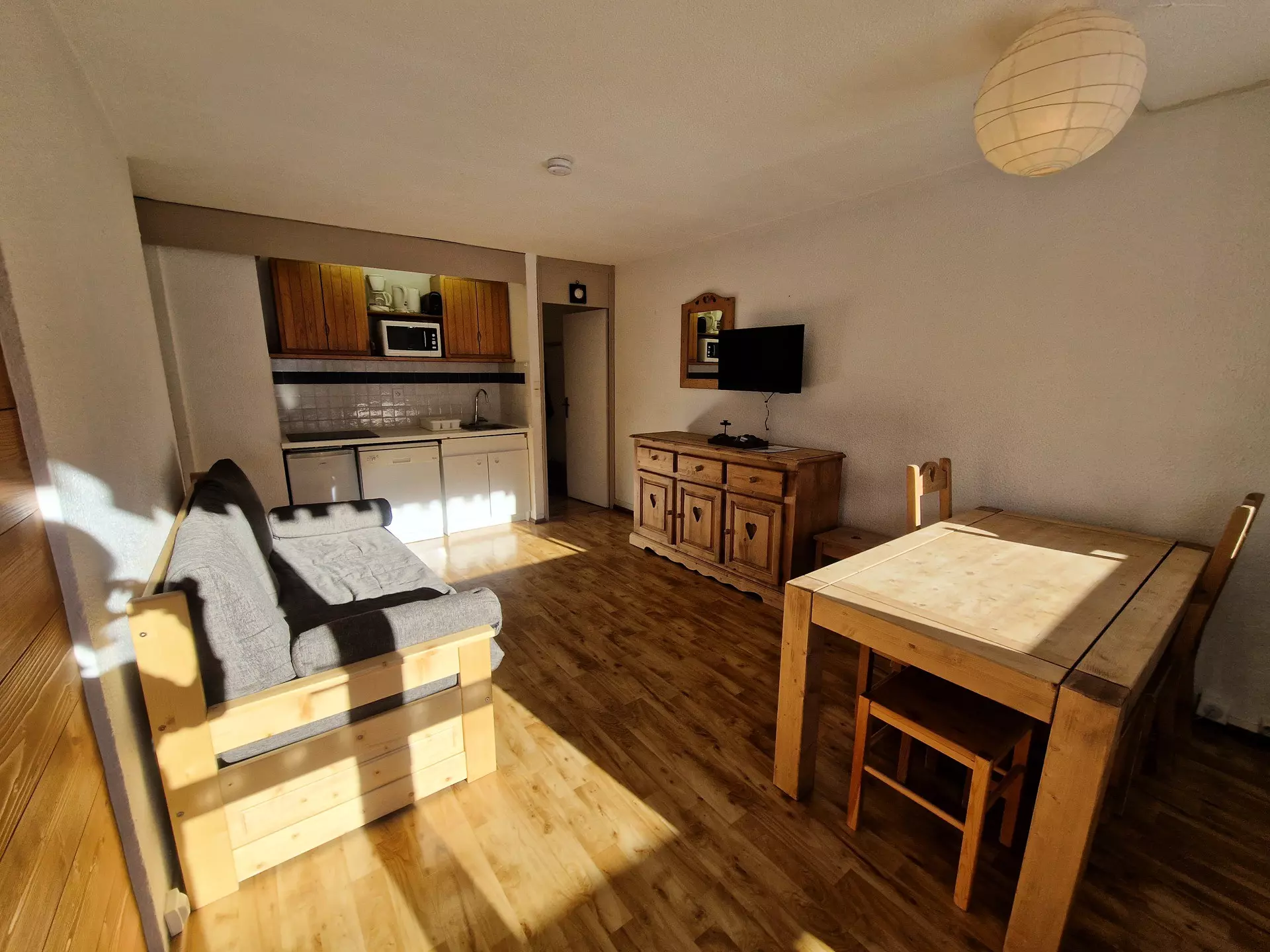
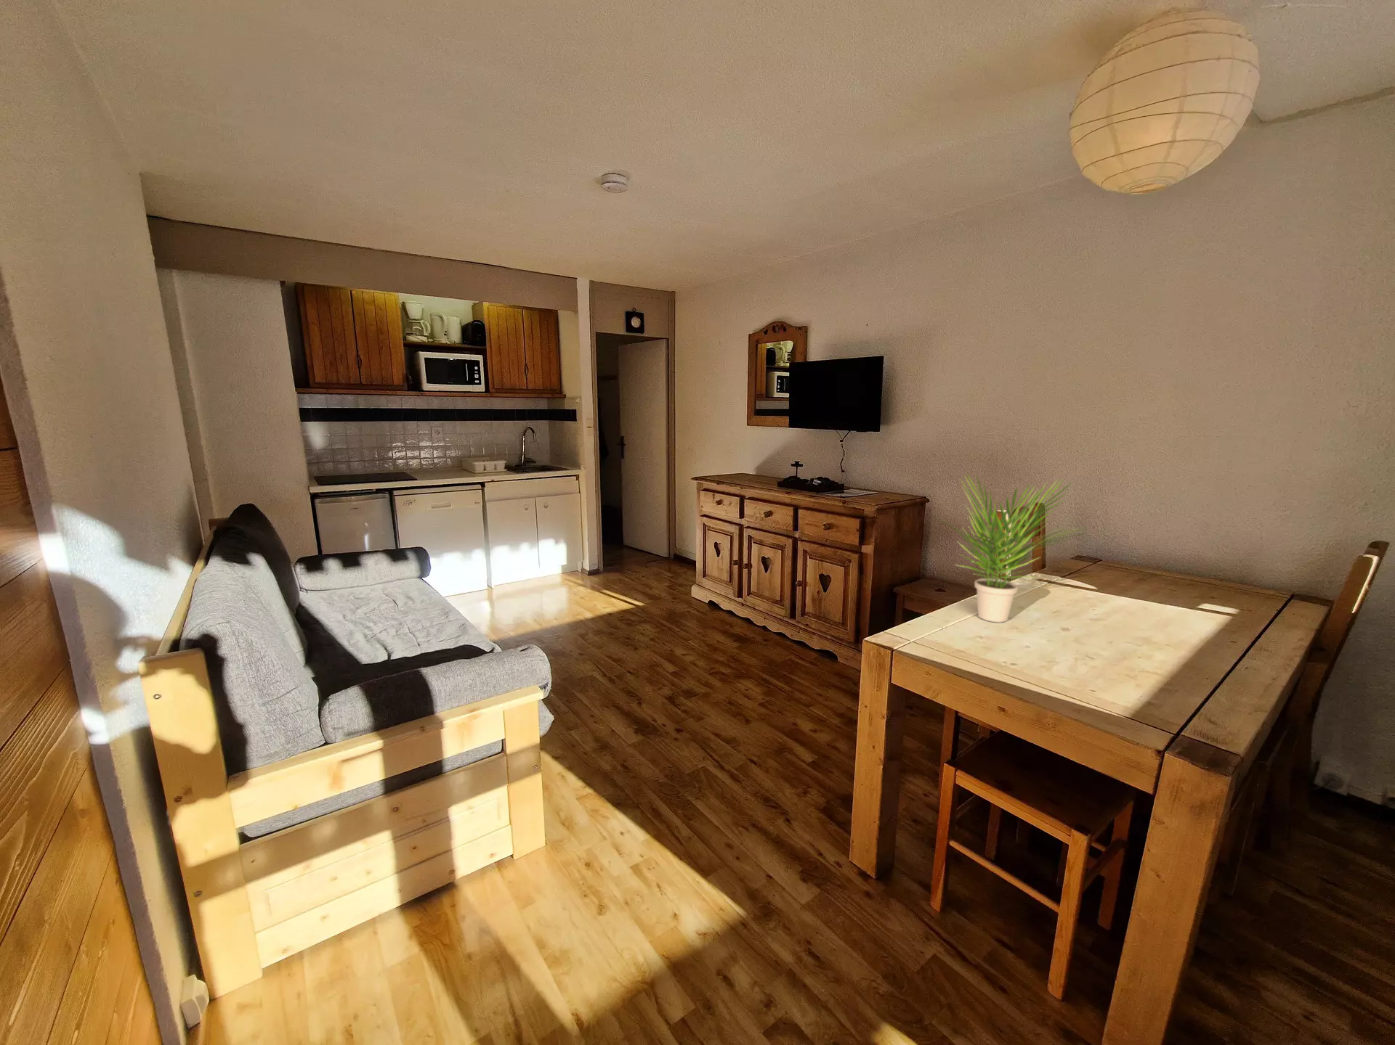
+ potted plant [924,472,1089,623]
